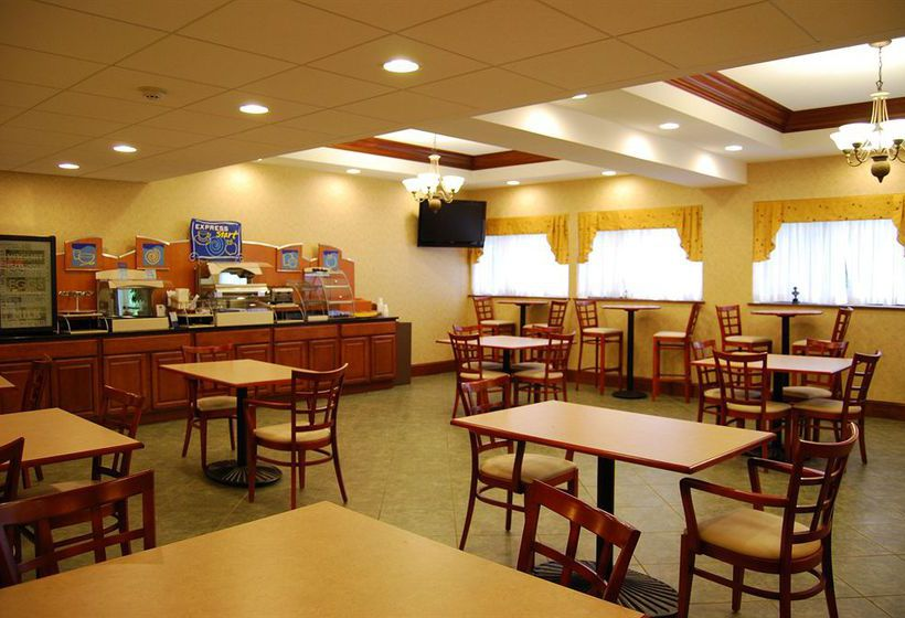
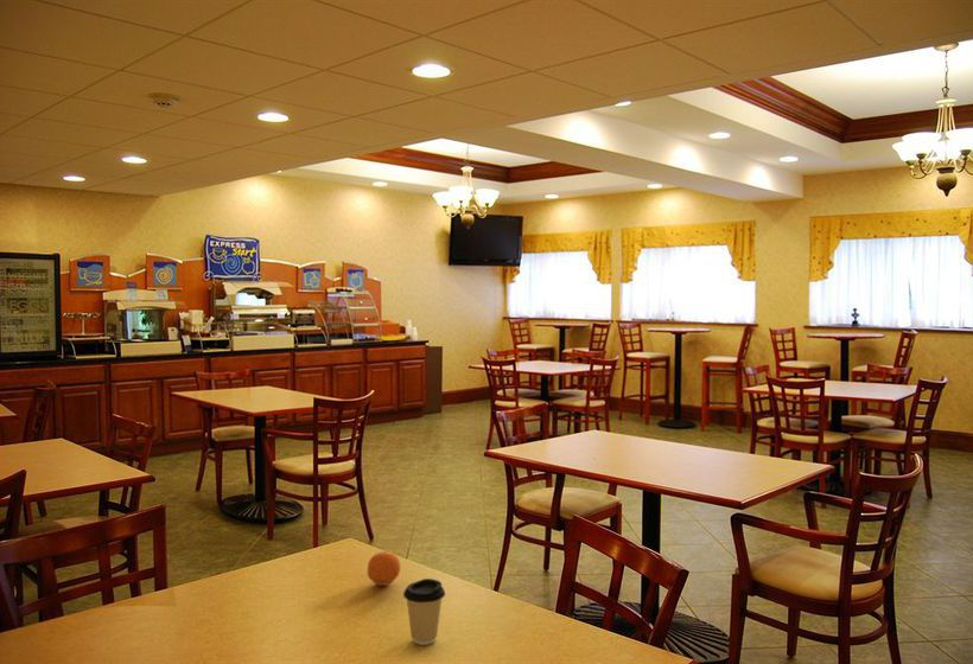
+ coffee cup [402,577,446,646]
+ fruit [367,550,401,587]
